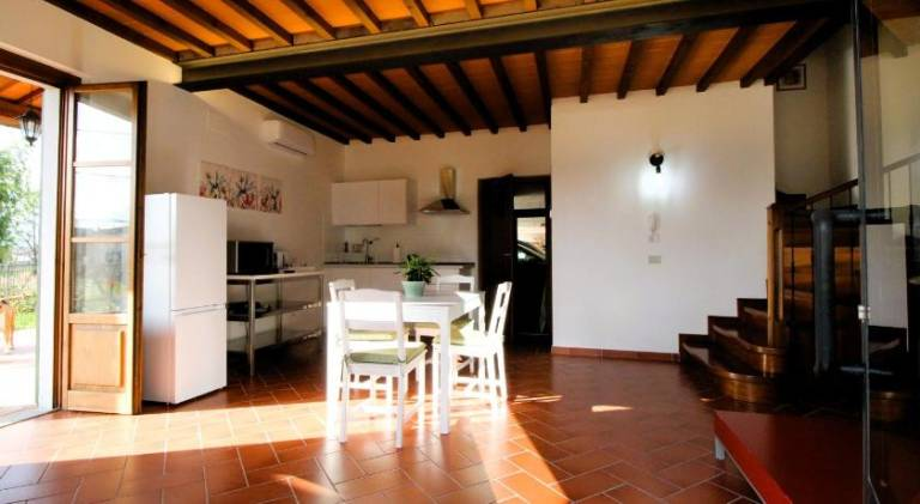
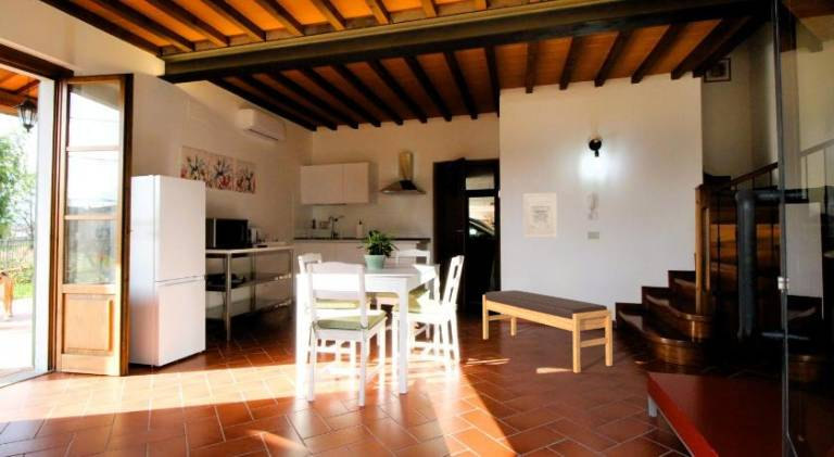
+ wall art [522,192,558,239]
+ bench [482,289,614,375]
